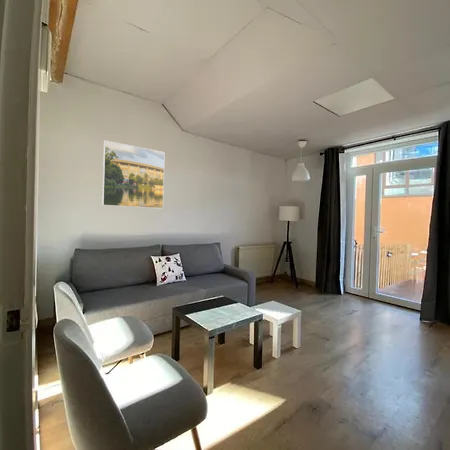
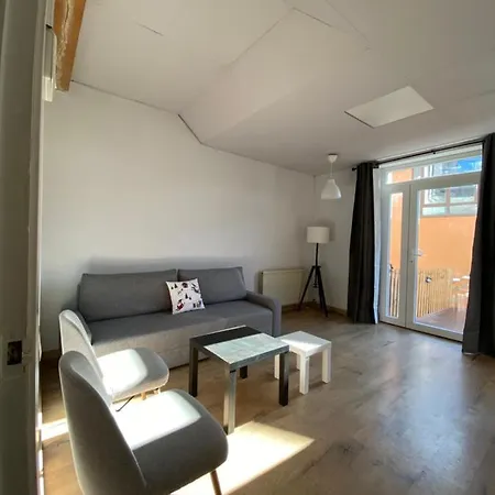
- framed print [102,140,166,210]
